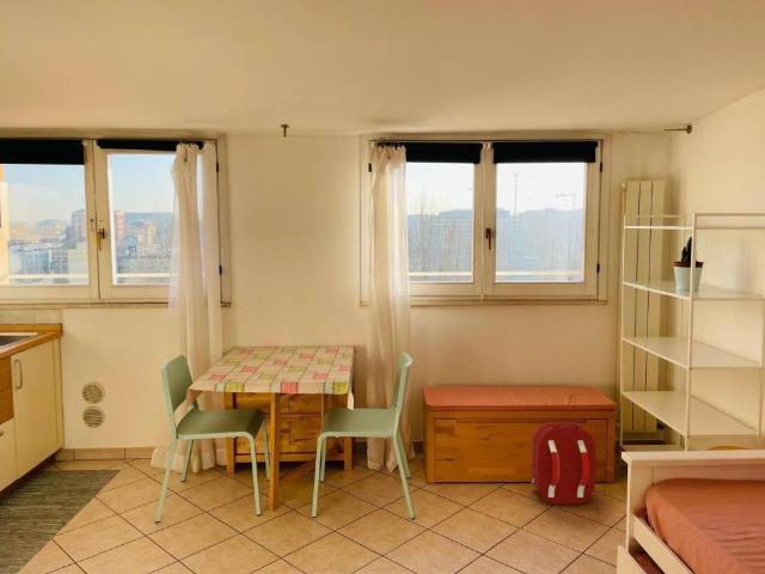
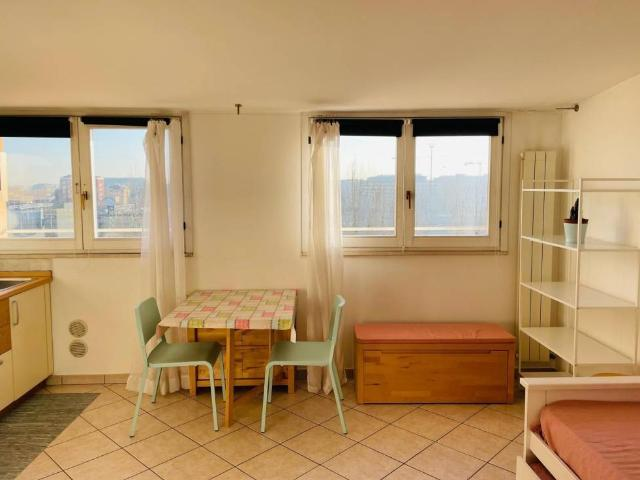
- backpack [531,421,596,506]
